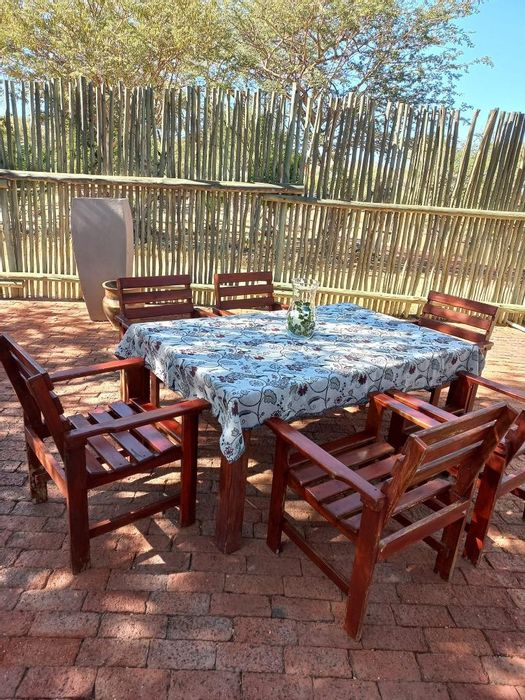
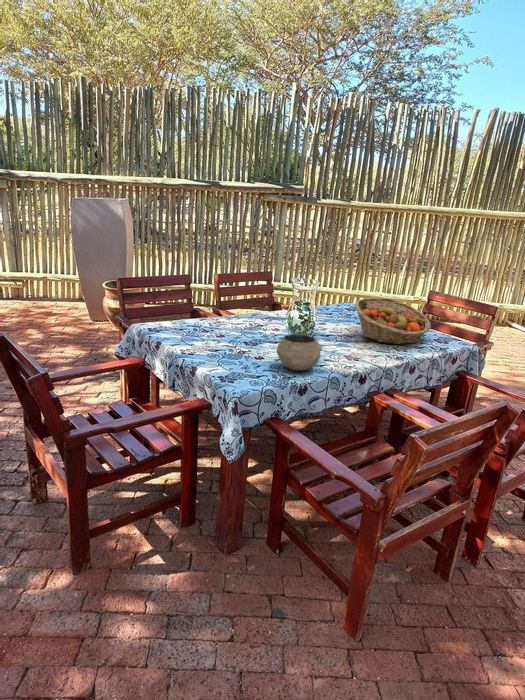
+ fruit basket [353,297,432,346]
+ bowl [276,333,322,372]
